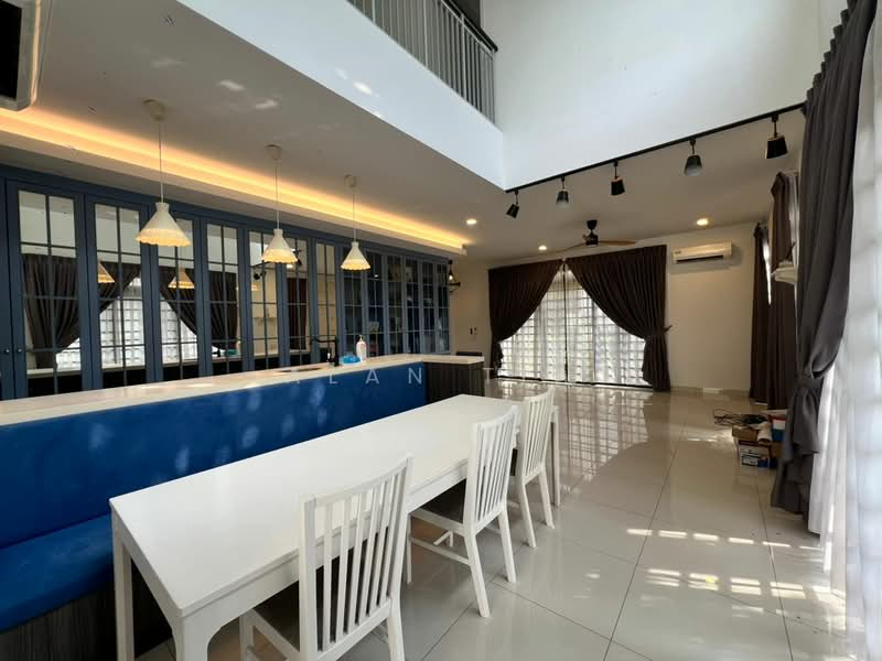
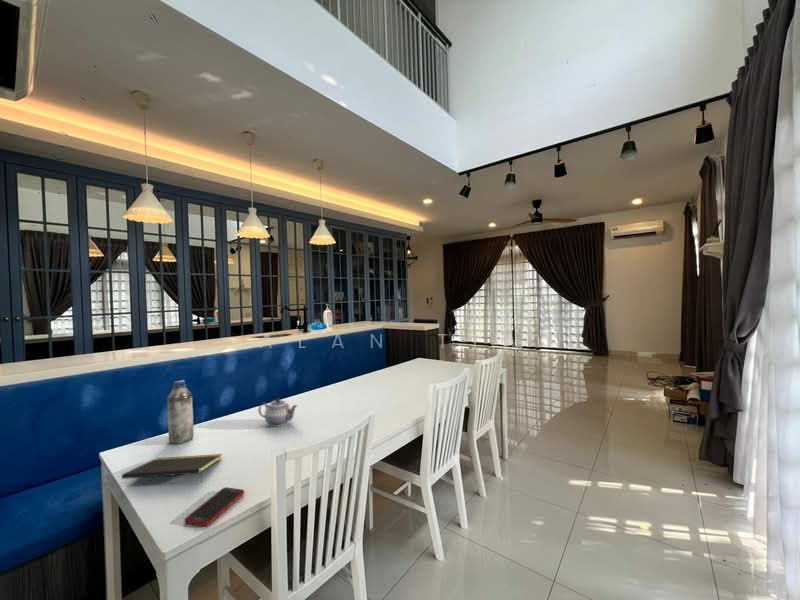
+ cell phone [183,486,245,527]
+ notepad [121,453,223,484]
+ teapot [257,397,299,428]
+ water bottle [166,379,195,445]
